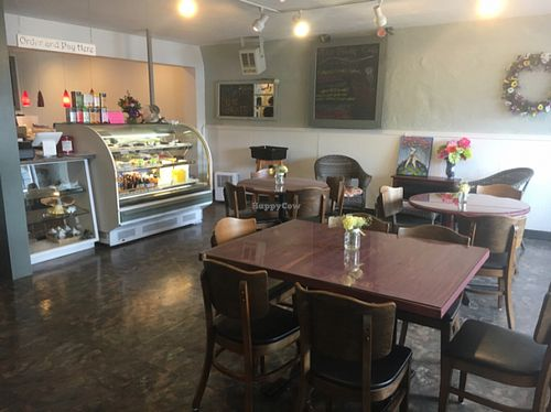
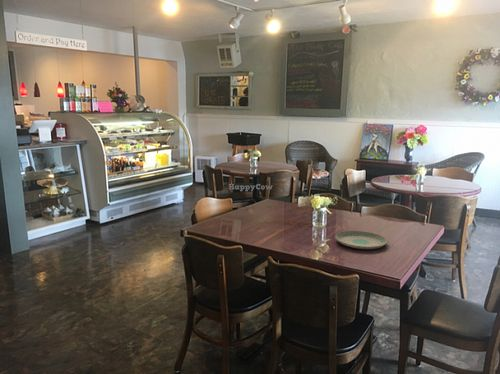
+ plate [334,230,388,250]
